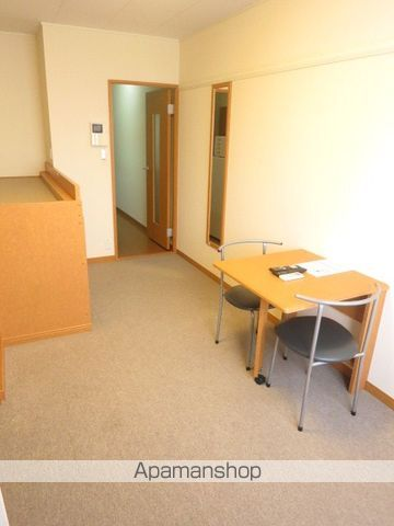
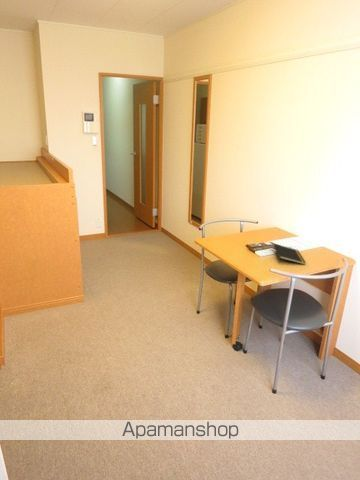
+ notepad [273,243,307,266]
